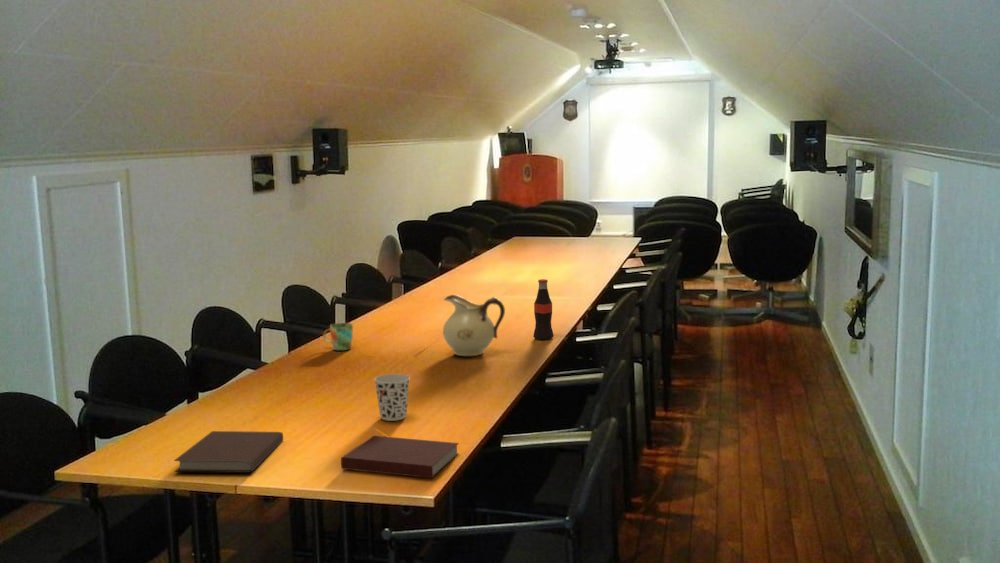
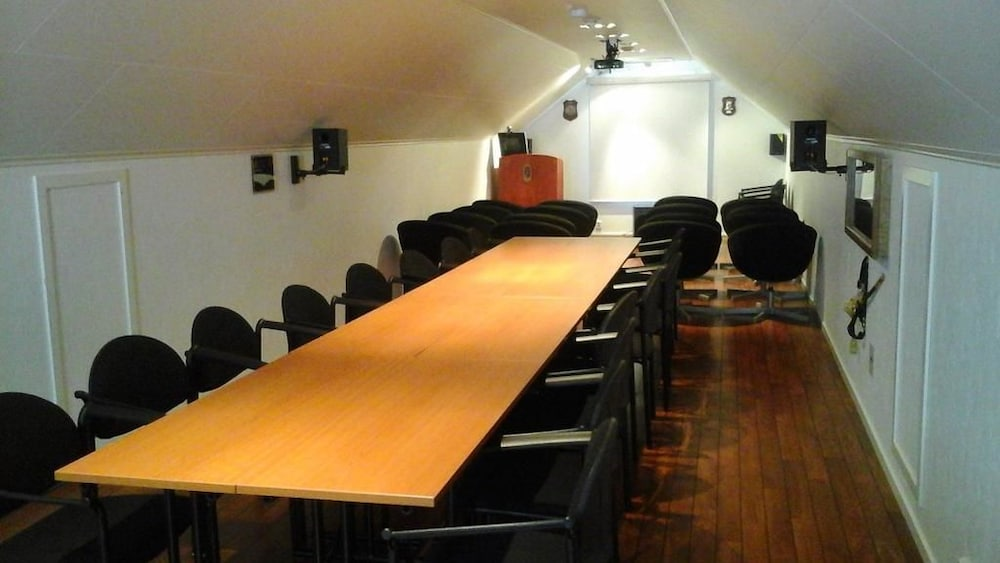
- pitcher [442,294,506,357]
- mug [323,322,354,351]
- cup [373,373,411,422]
- notebook [173,430,284,474]
- notebook [340,435,460,479]
- bottle [532,278,555,341]
